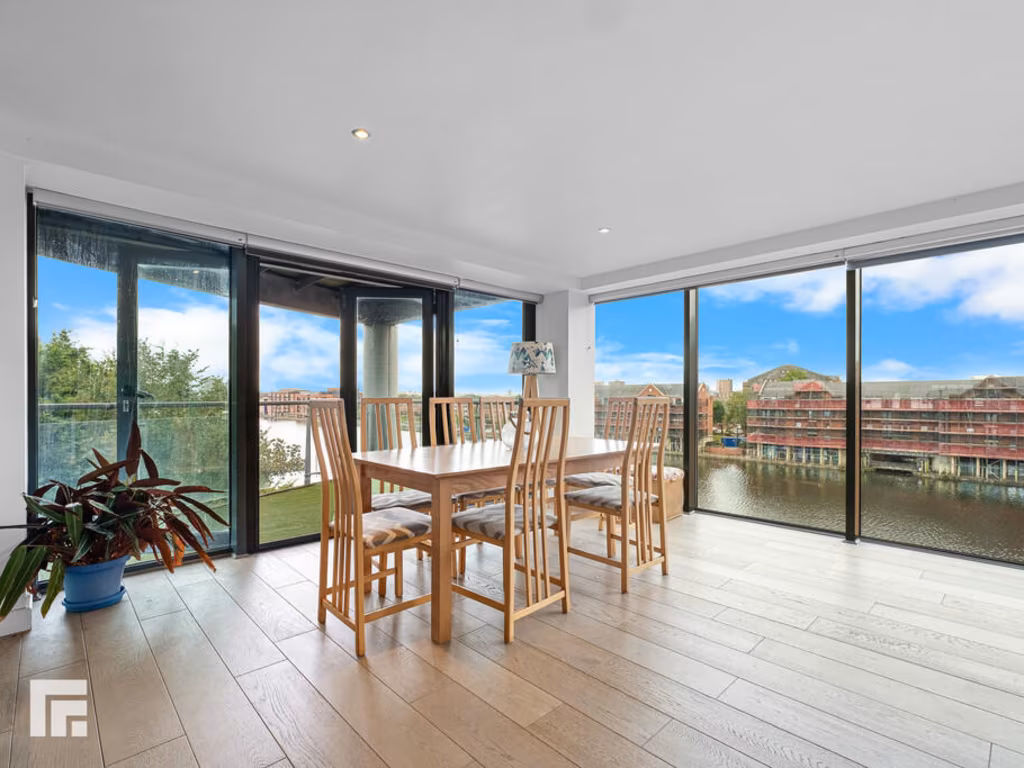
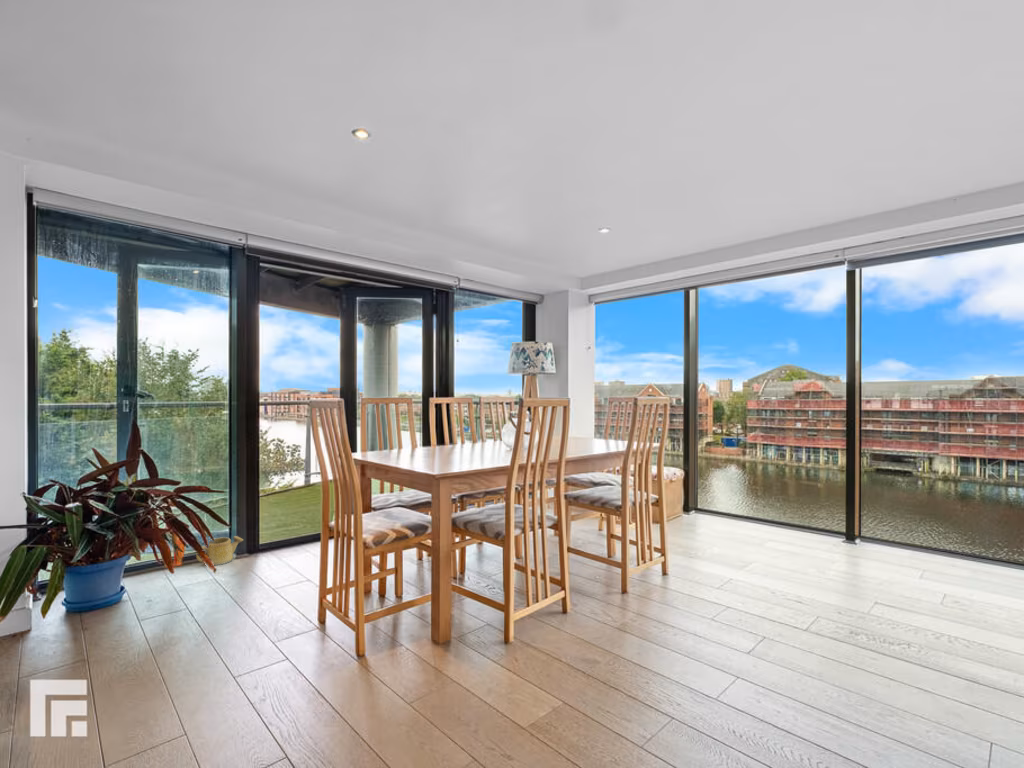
+ watering can [195,535,244,566]
